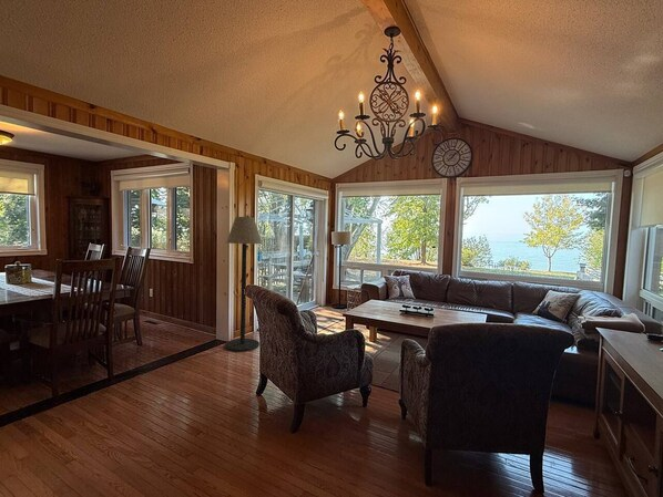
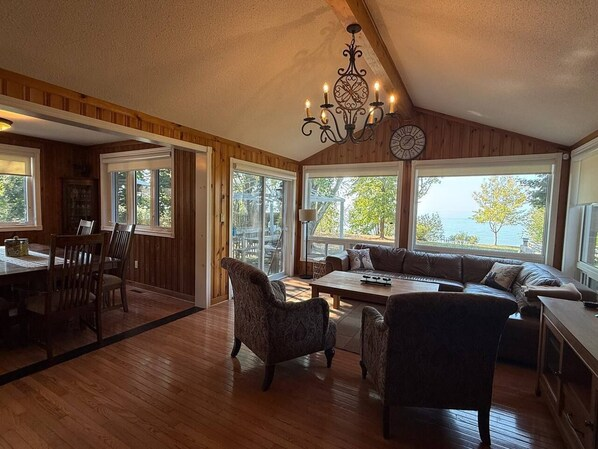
- floor lamp [224,216,263,352]
